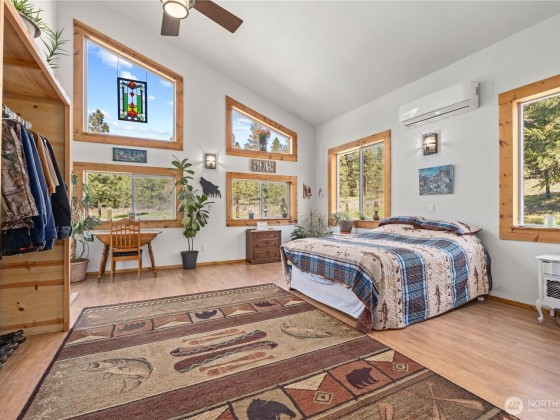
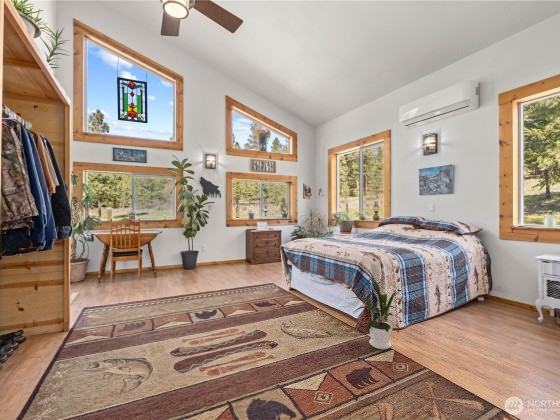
+ house plant [345,278,401,350]
